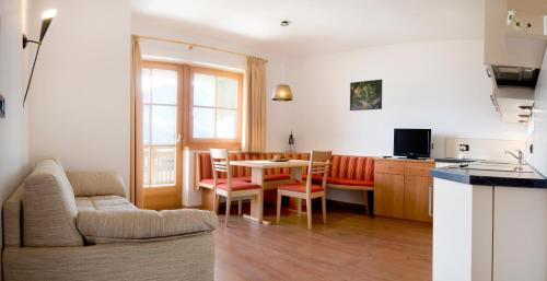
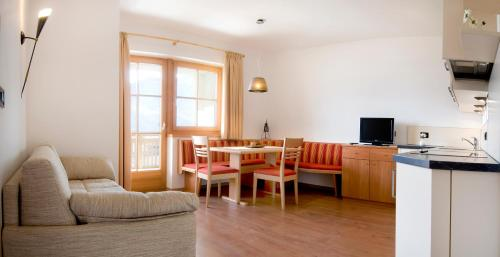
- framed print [349,79,383,112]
